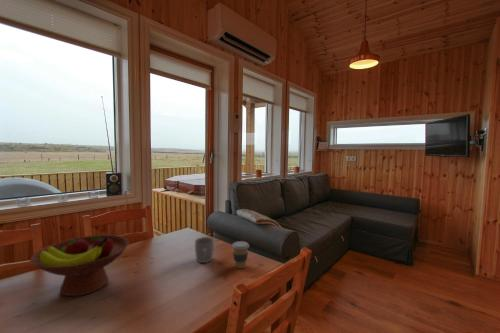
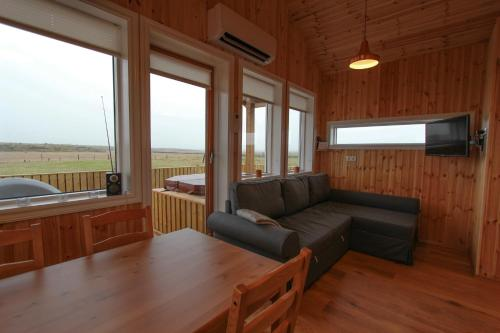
- fruit bowl [29,234,130,297]
- mug [194,236,215,264]
- coffee cup [231,240,250,269]
